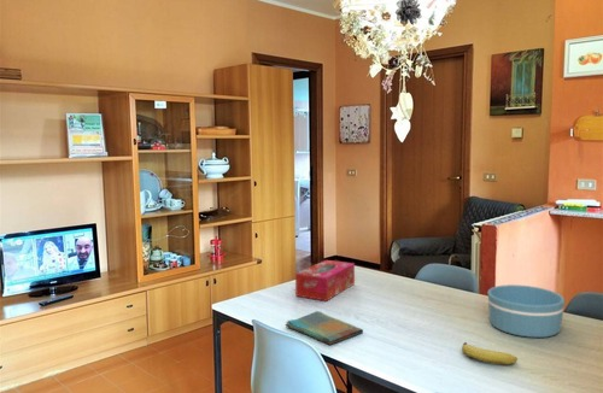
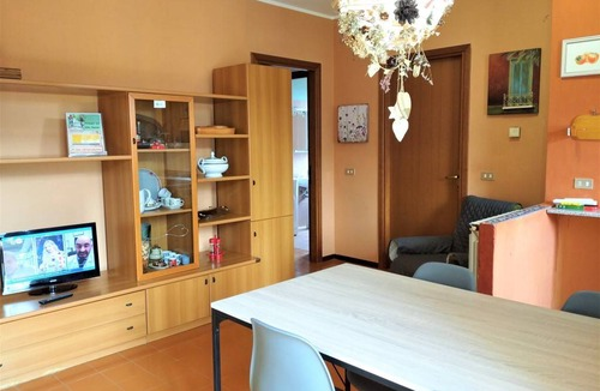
- tissue box [294,259,356,303]
- dish towel [285,310,364,346]
- bowl [487,283,566,339]
- fruit [461,341,519,365]
